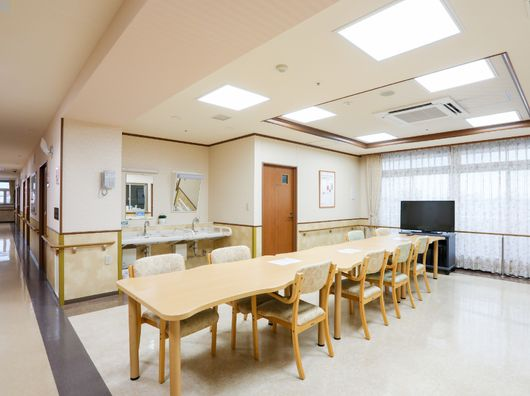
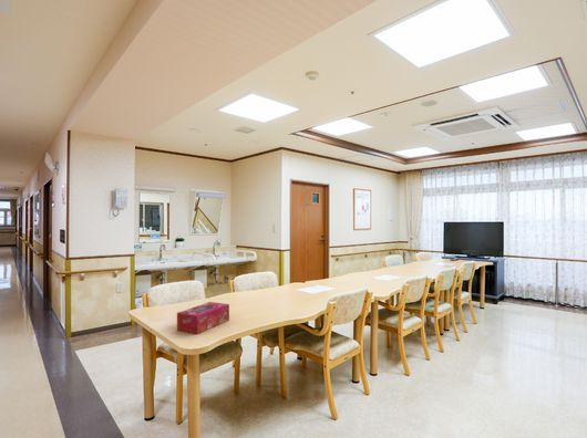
+ tissue box [176,301,230,335]
